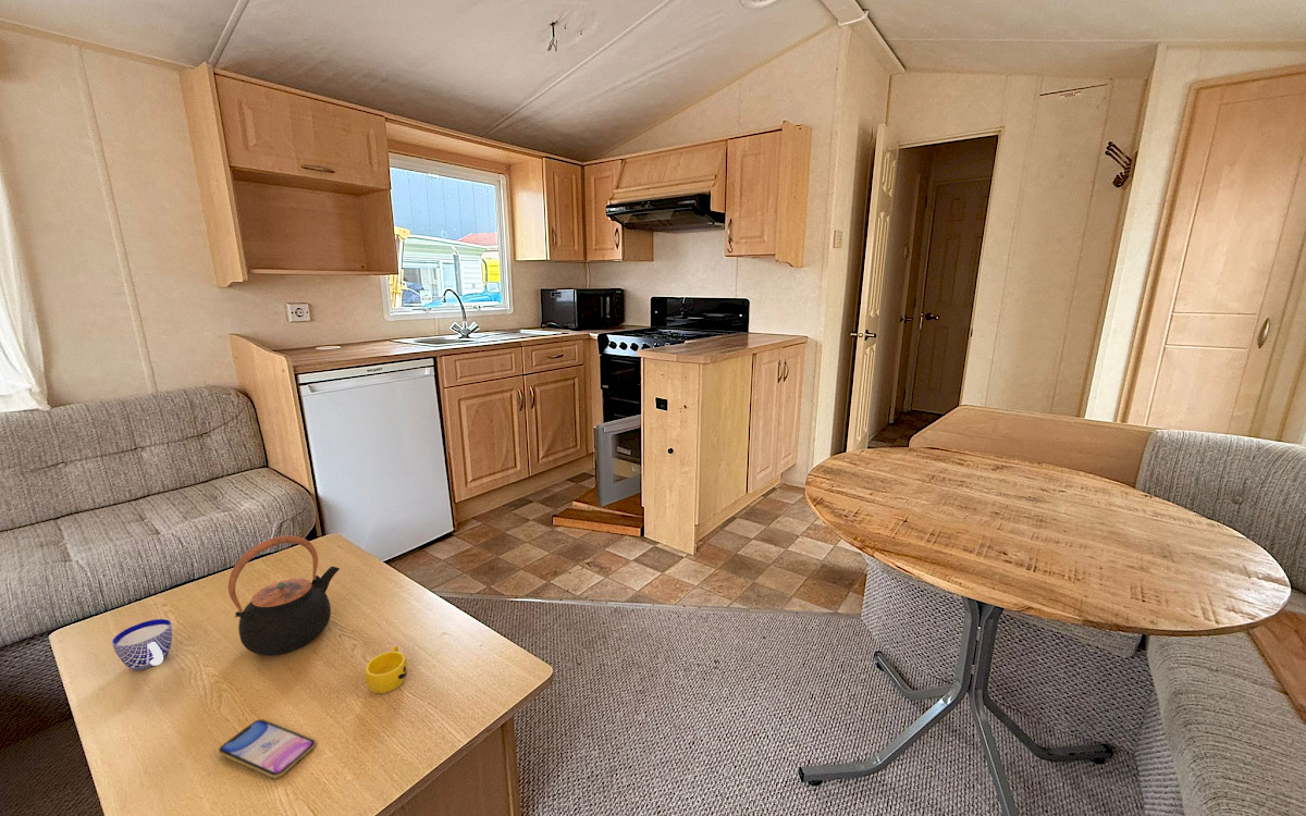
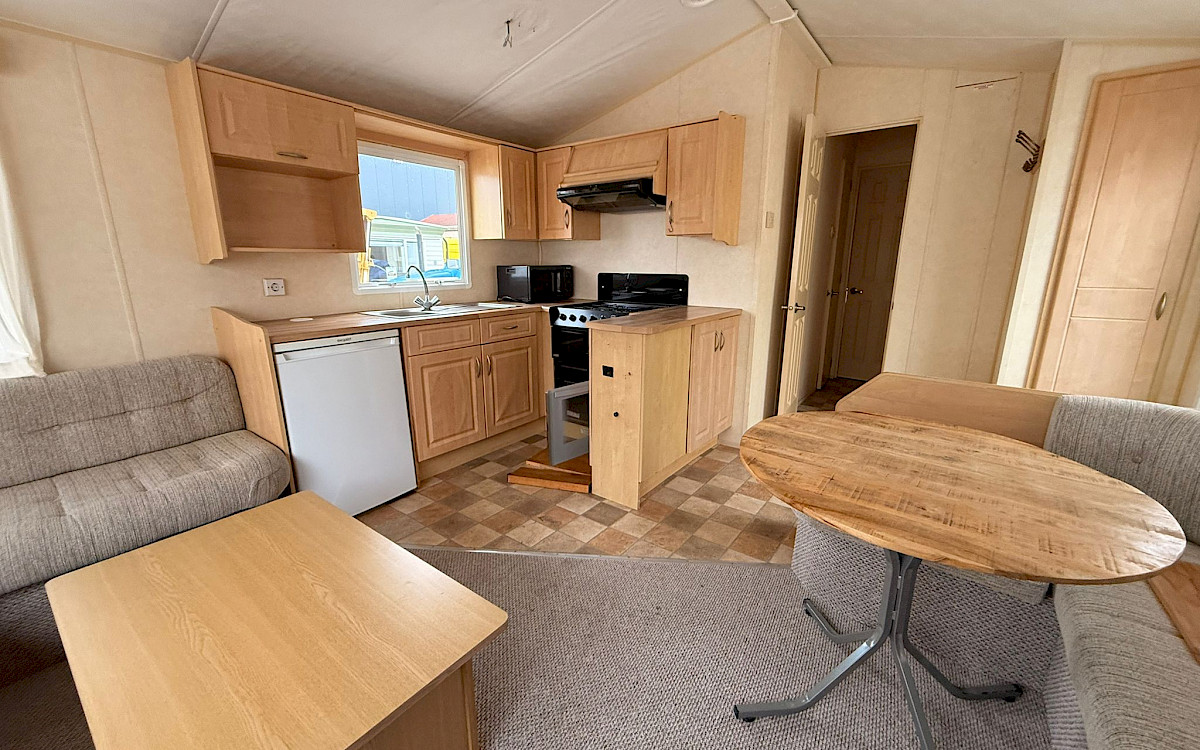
- cup [111,618,173,671]
- smartphone [218,718,317,779]
- cup [365,645,408,694]
- teapot [227,534,341,656]
